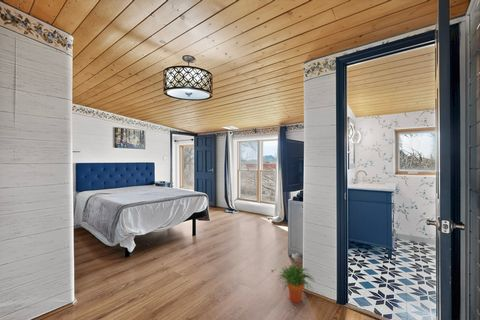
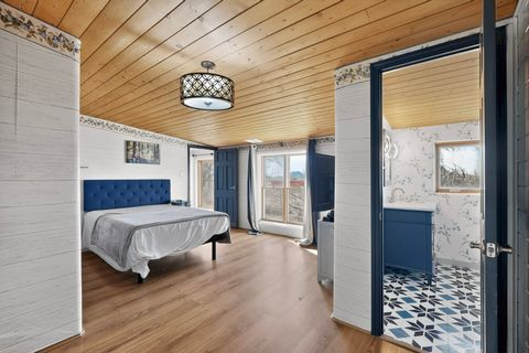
- potted plant [278,264,316,304]
